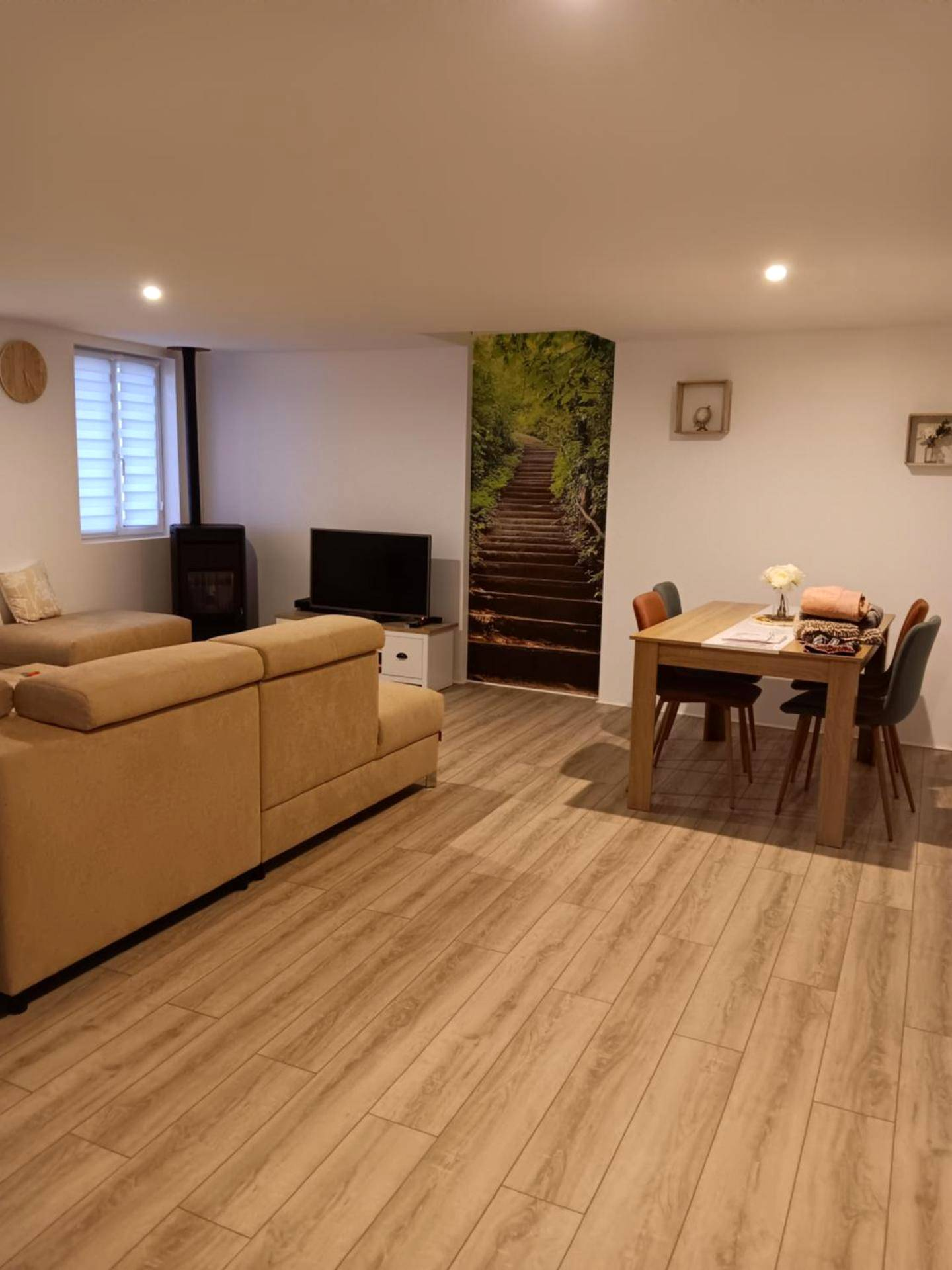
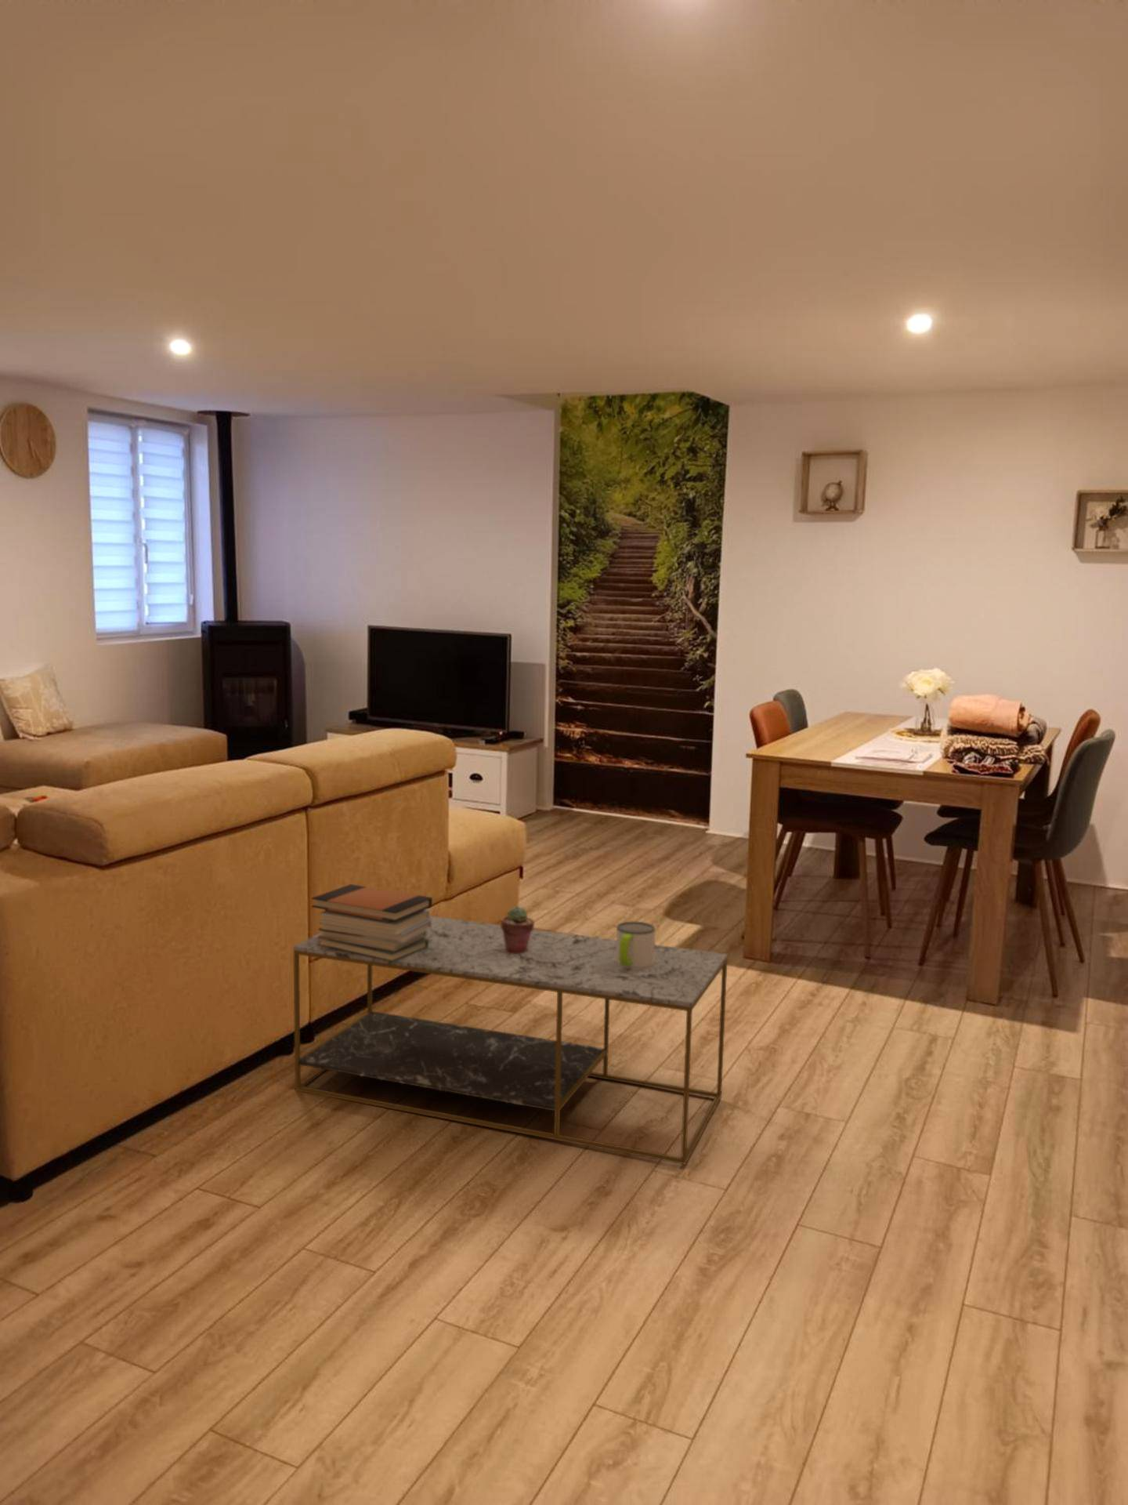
+ mug [616,921,655,969]
+ coffee table [293,916,729,1166]
+ potted succulent [500,905,536,953]
+ book stack [310,883,434,962]
